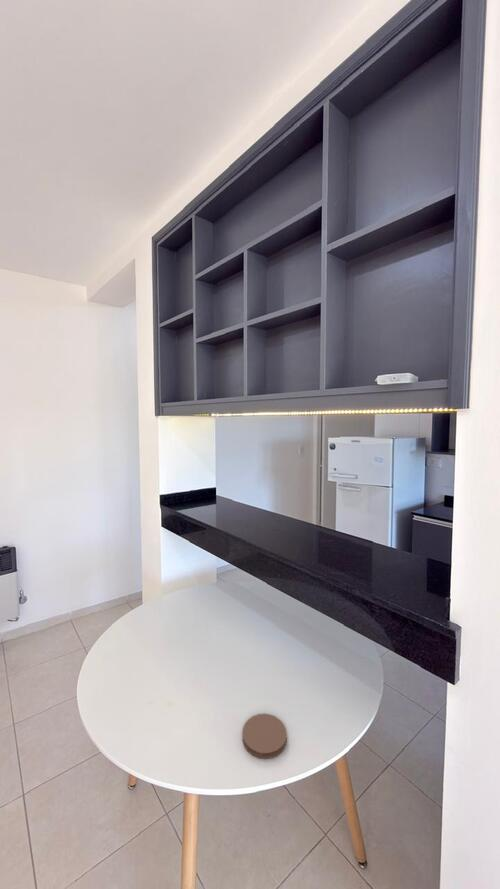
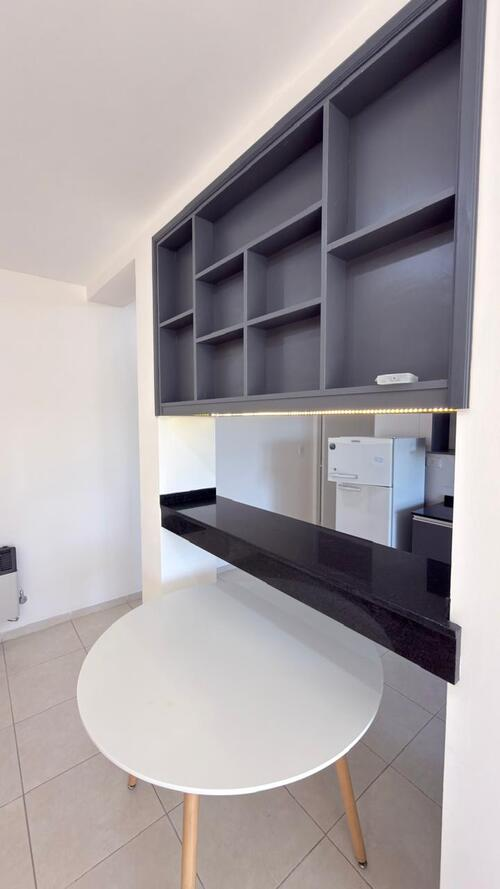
- coaster [241,713,288,760]
